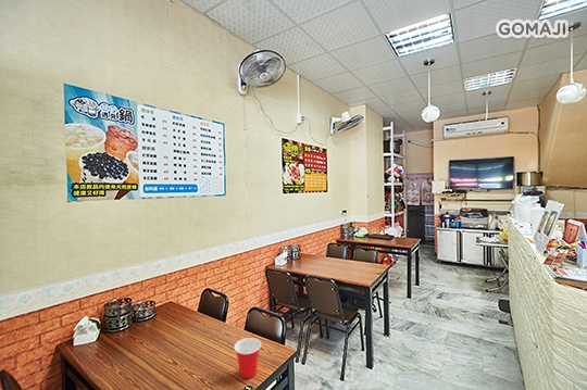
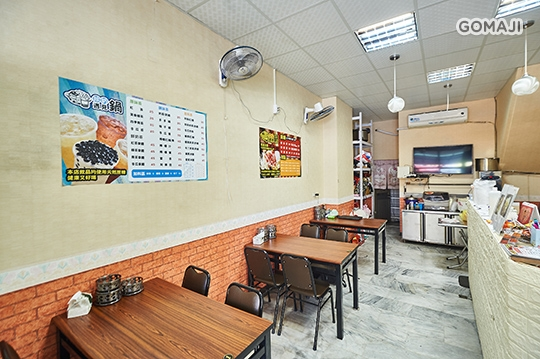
- cup [233,337,262,379]
